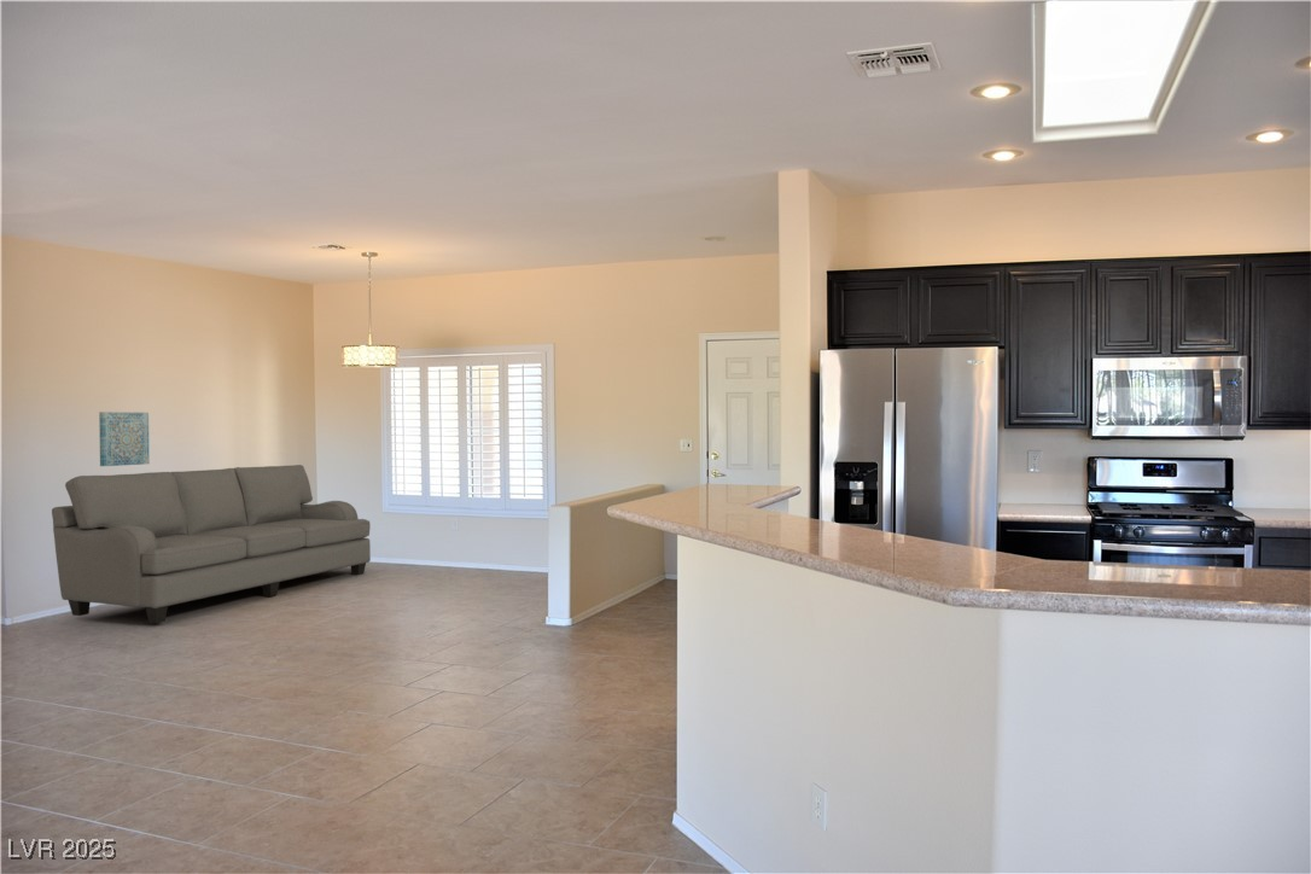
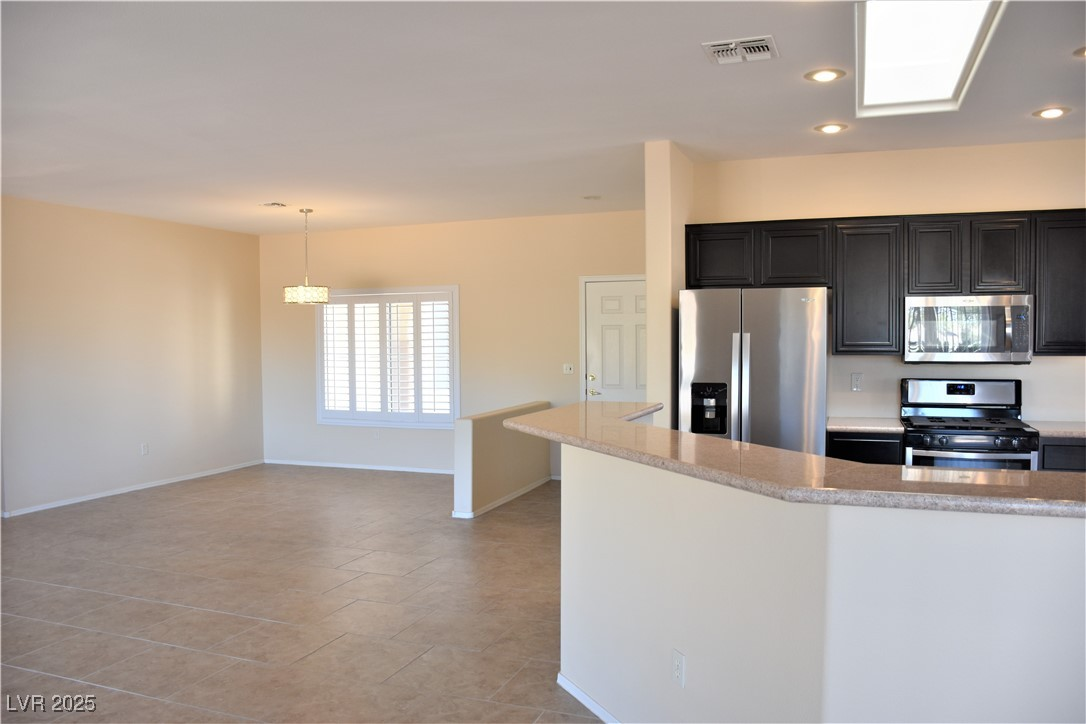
- sofa [51,464,372,624]
- wall art [98,410,151,467]
